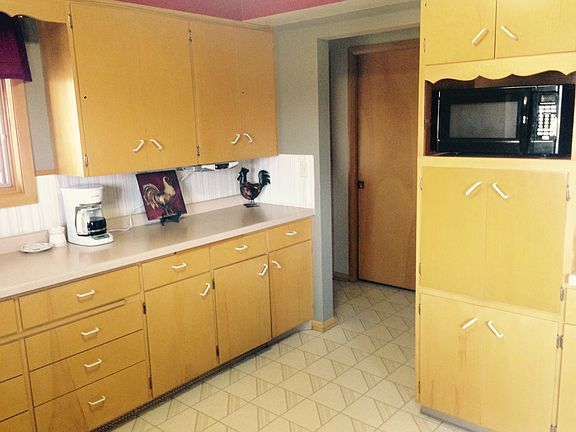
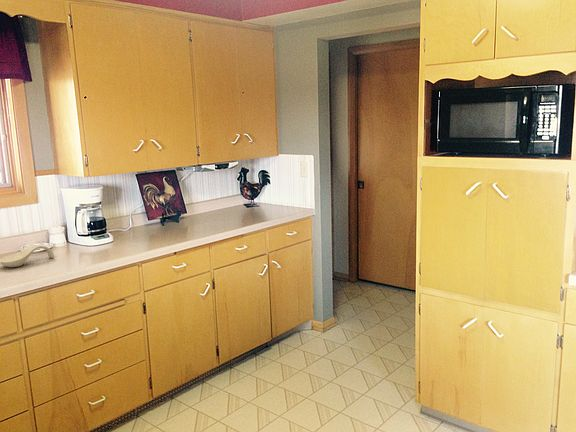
+ spoon rest [0,244,55,268]
